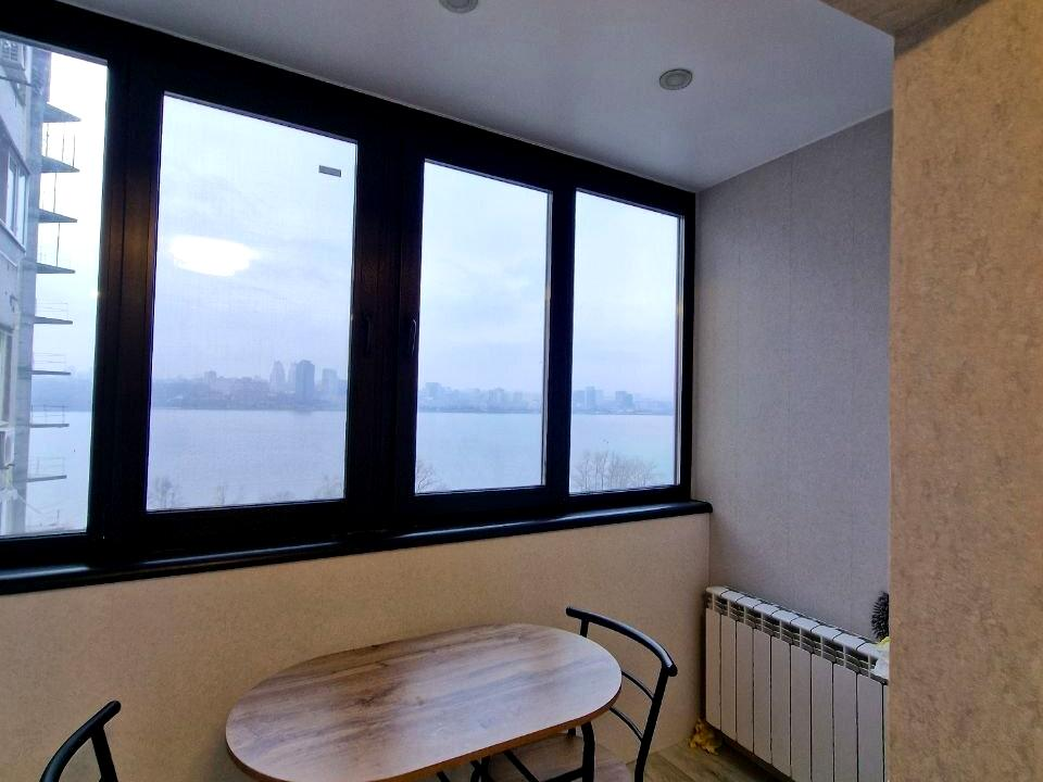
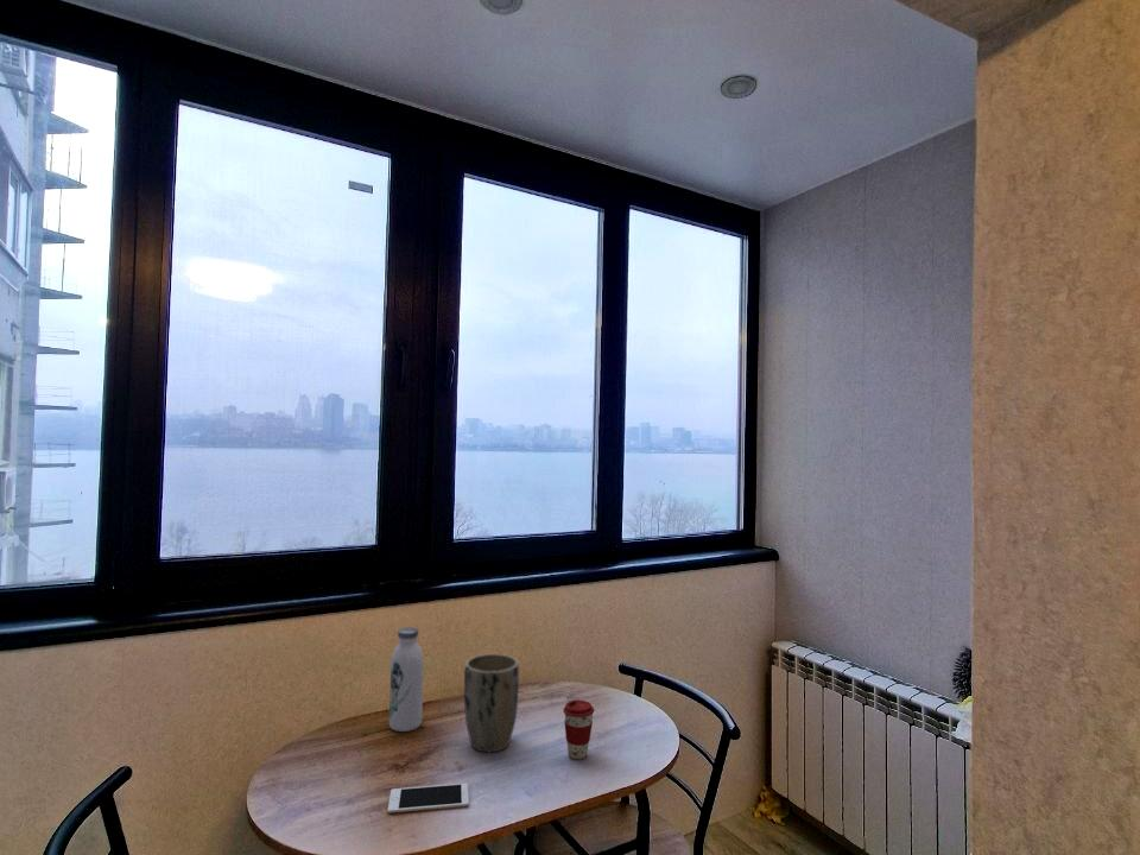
+ cell phone [387,781,470,815]
+ coffee cup [562,698,595,760]
+ water bottle [388,626,425,733]
+ plant pot [463,653,520,753]
